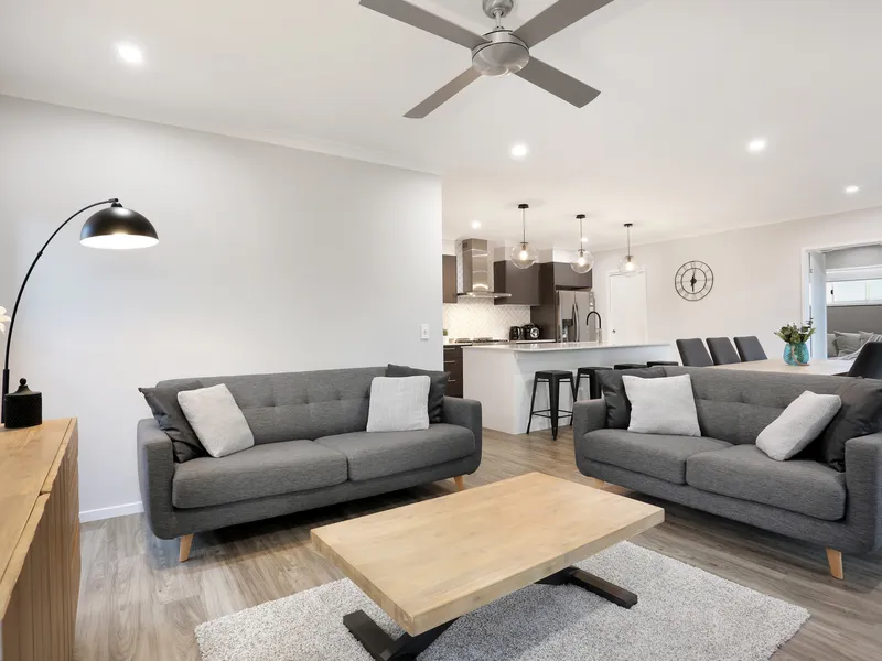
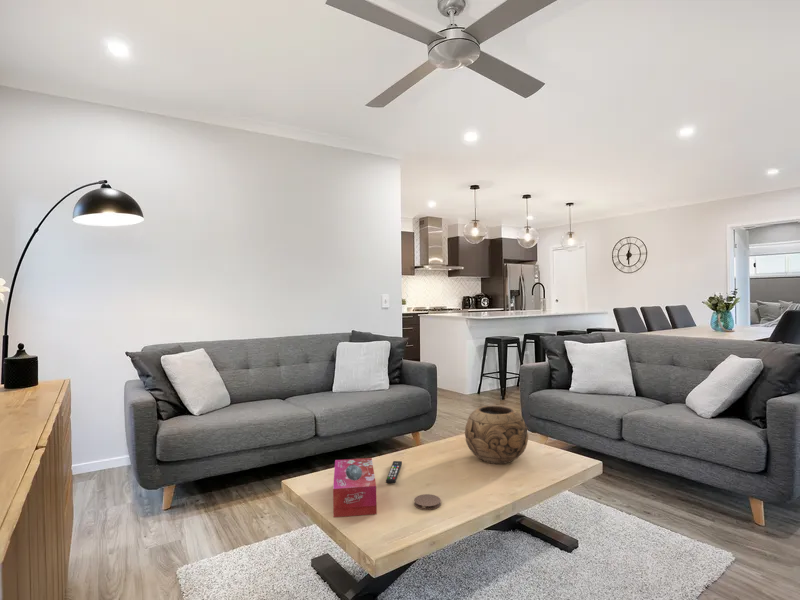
+ coaster [413,493,442,511]
+ decorative bowl [464,405,529,465]
+ tissue box [332,457,378,518]
+ remote control [385,460,403,484]
